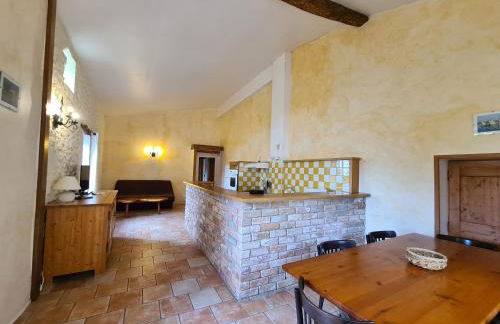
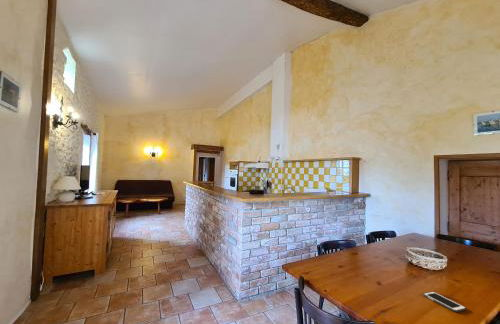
+ cell phone [422,291,467,313]
